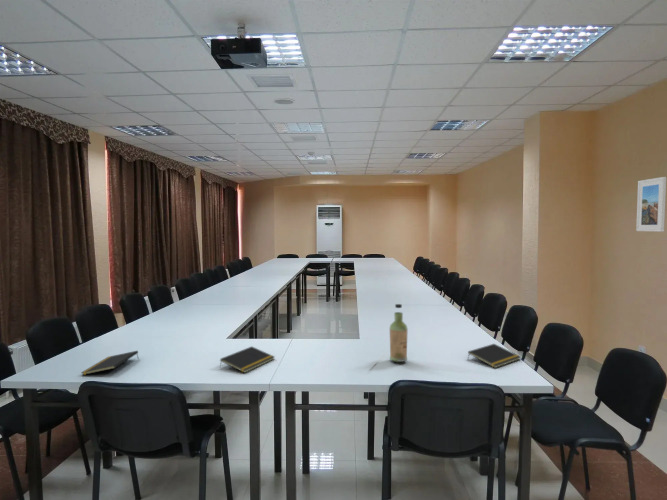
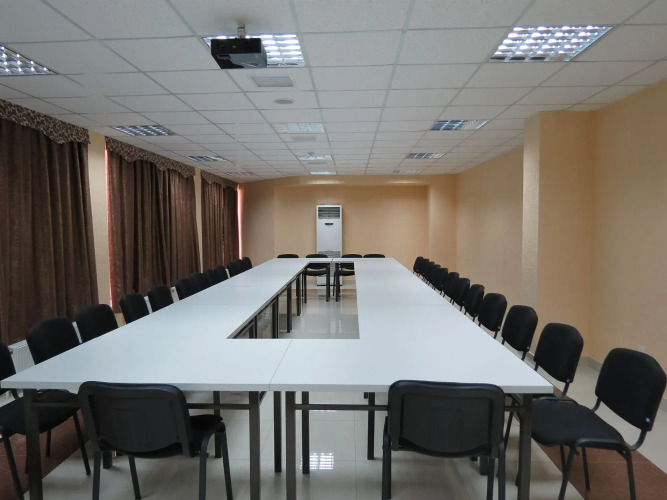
- notepad [219,345,276,374]
- notepad [467,343,522,369]
- bottle [389,303,409,363]
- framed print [635,176,667,233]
- notepad [80,350,139,376]
